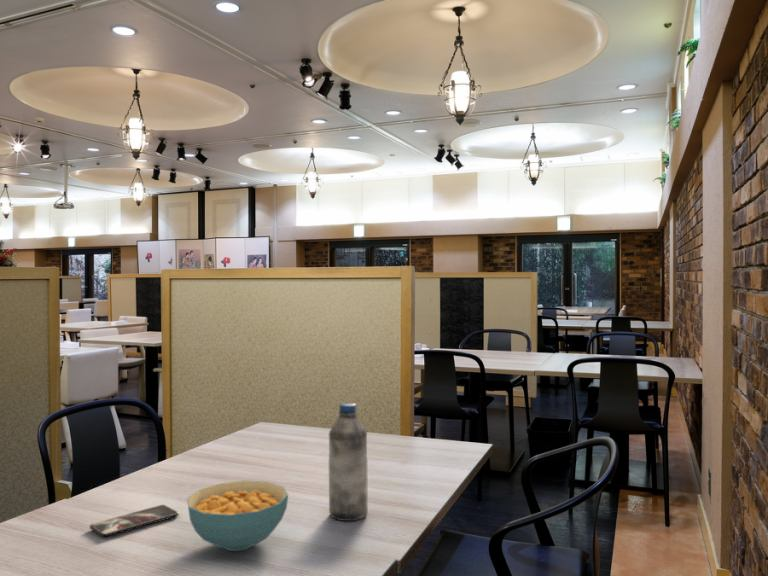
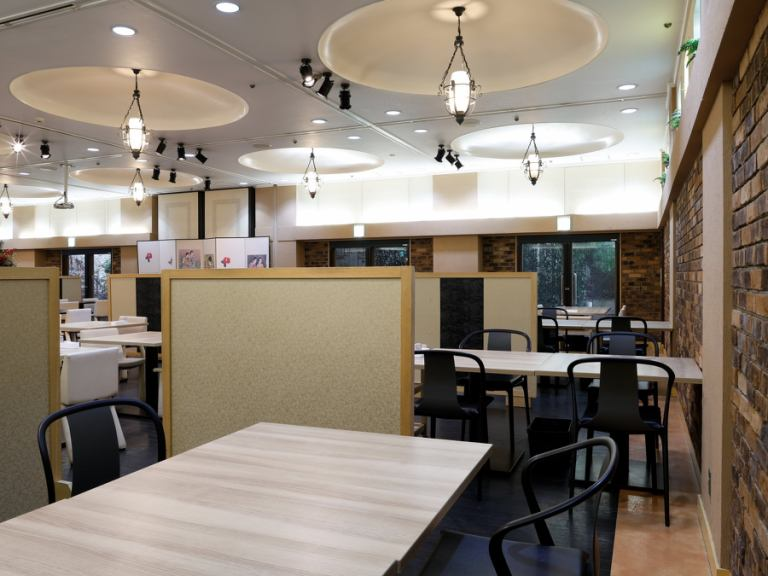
- water bottle [328,402,369,522]
- smartphone [89,504,180,538]
- cereal bowl [186,480,289,552]
